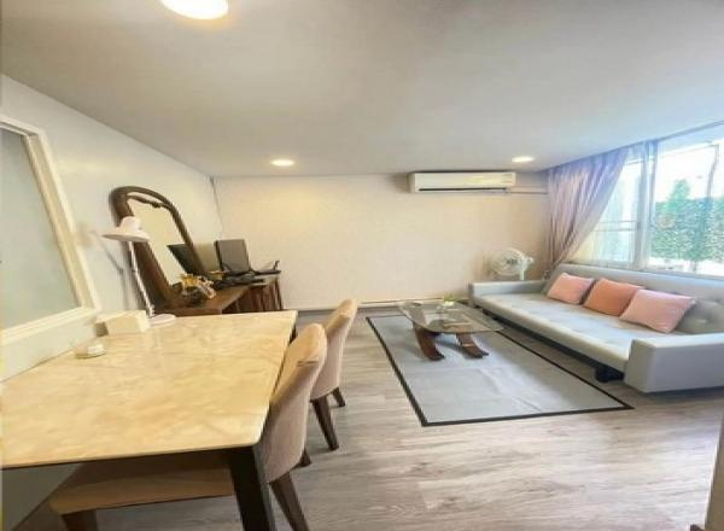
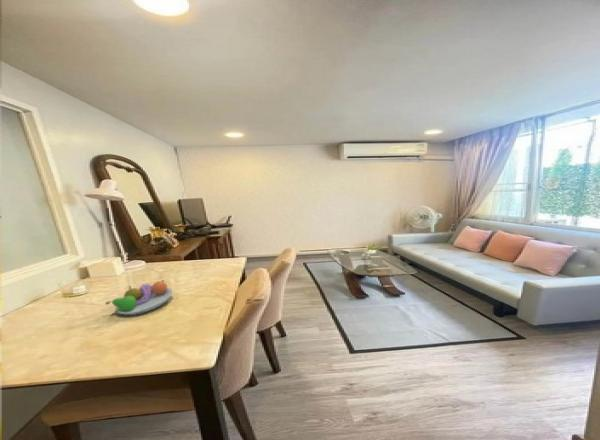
+ fruit bowl [104,279,174,316]
